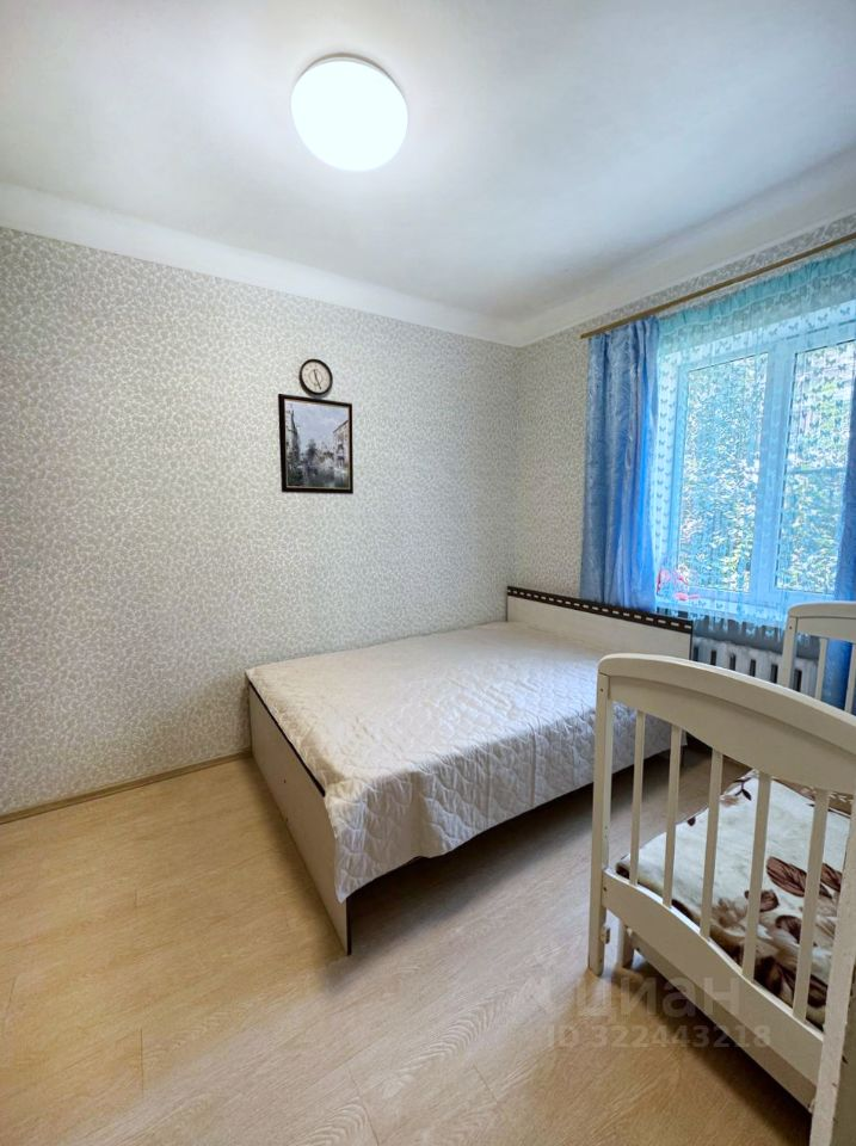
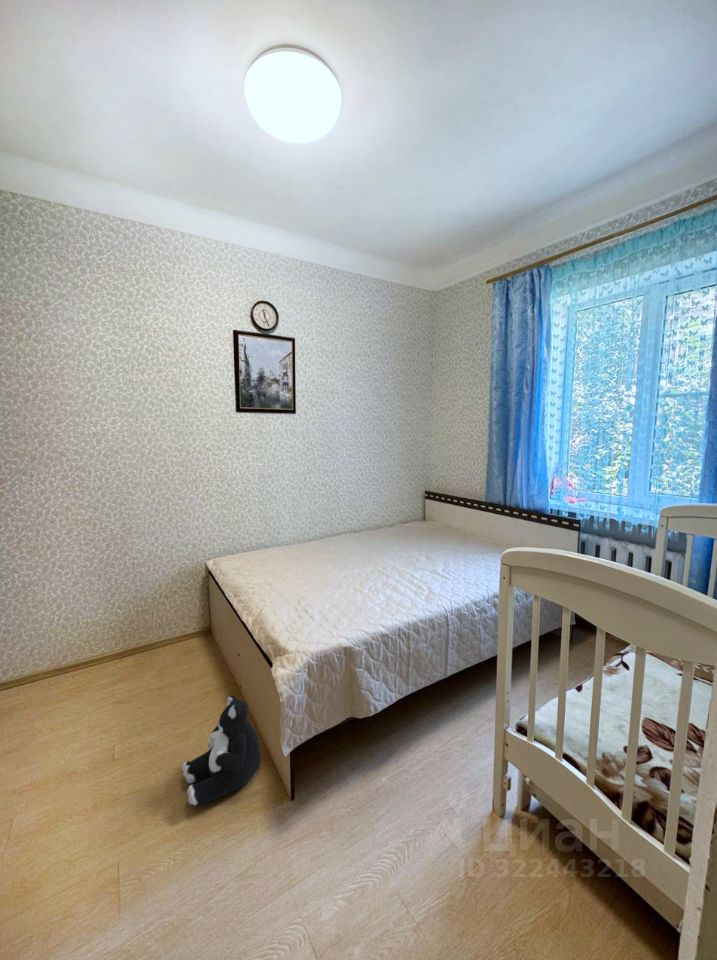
+ plush toy [181,695,262,806]
